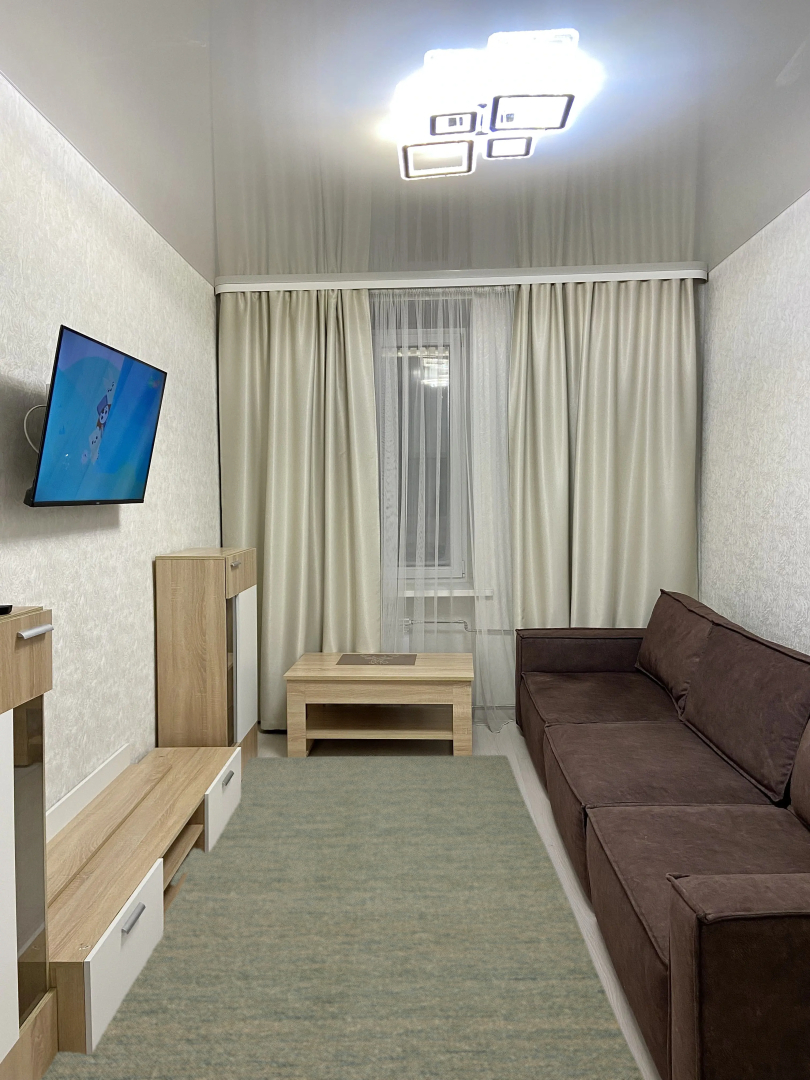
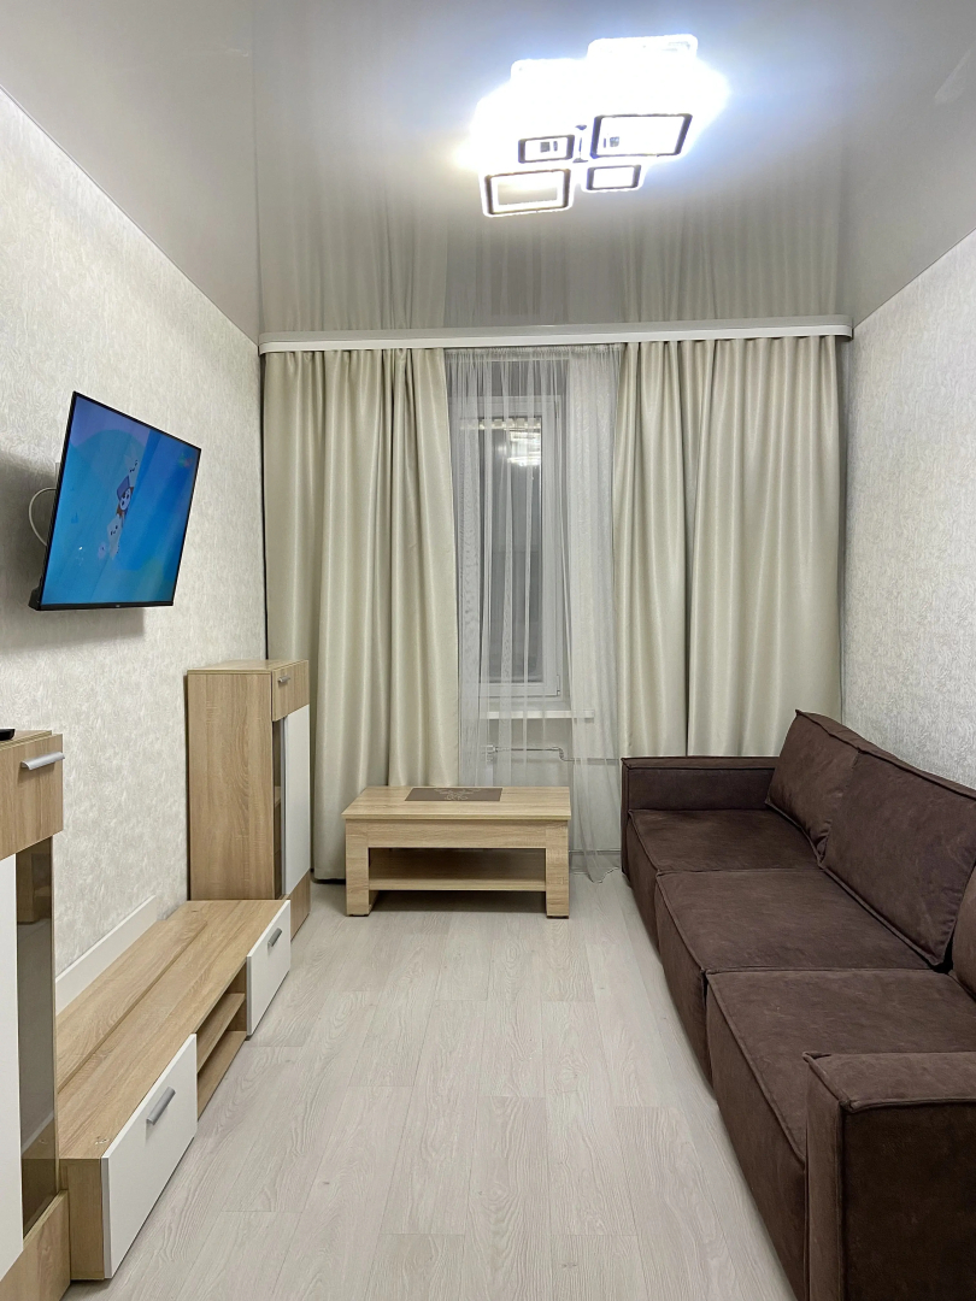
- rug [39,754,646,1080]
